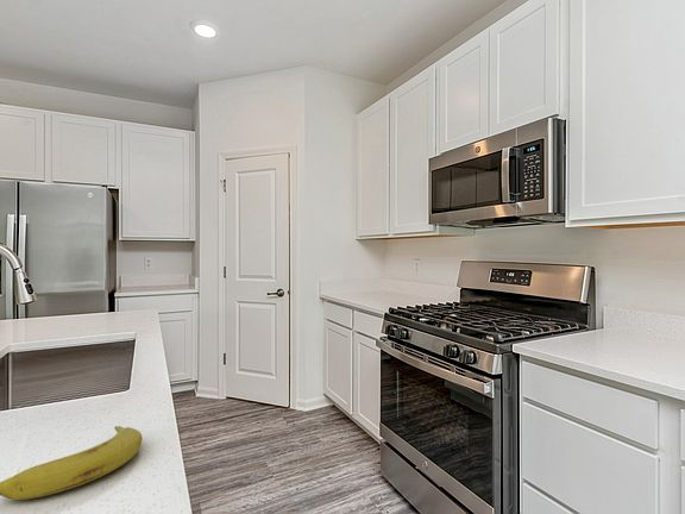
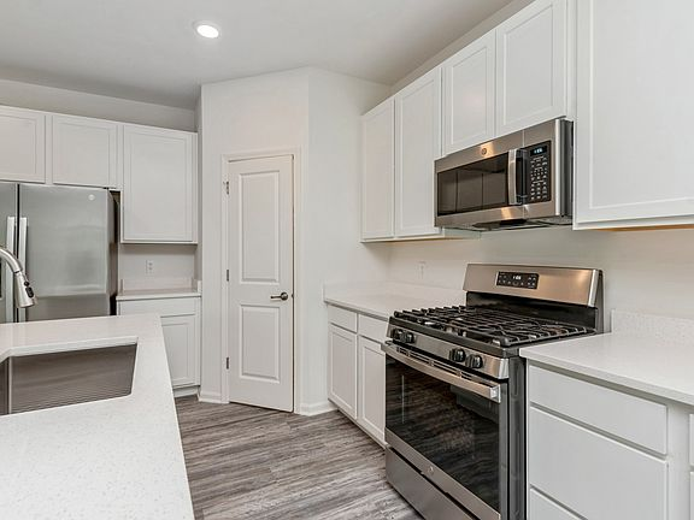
- fruit [0,425,143,501]
